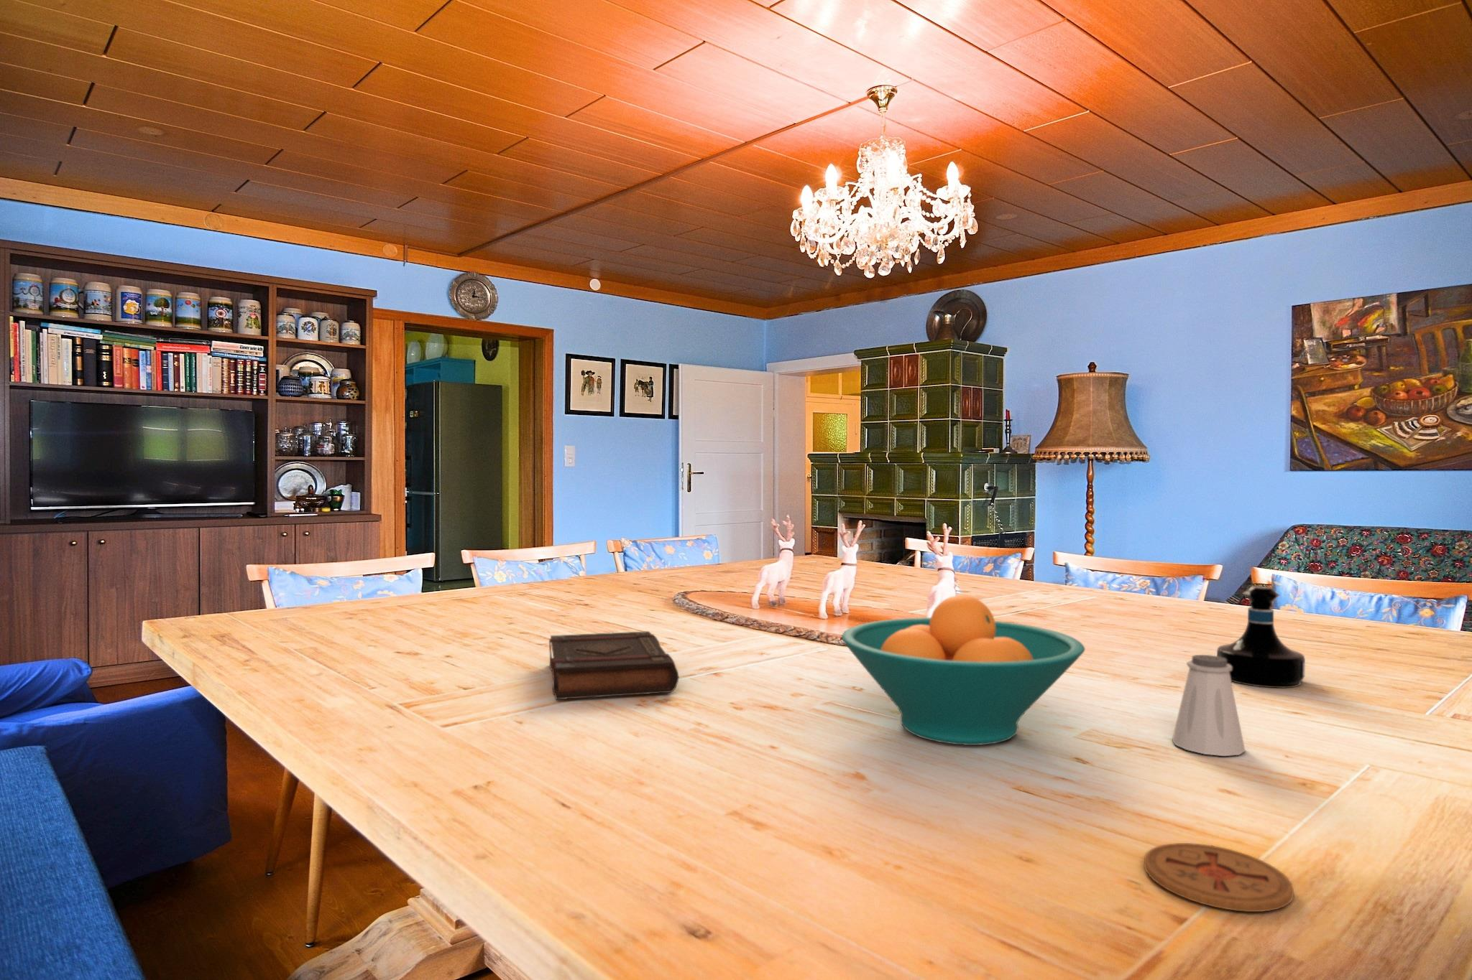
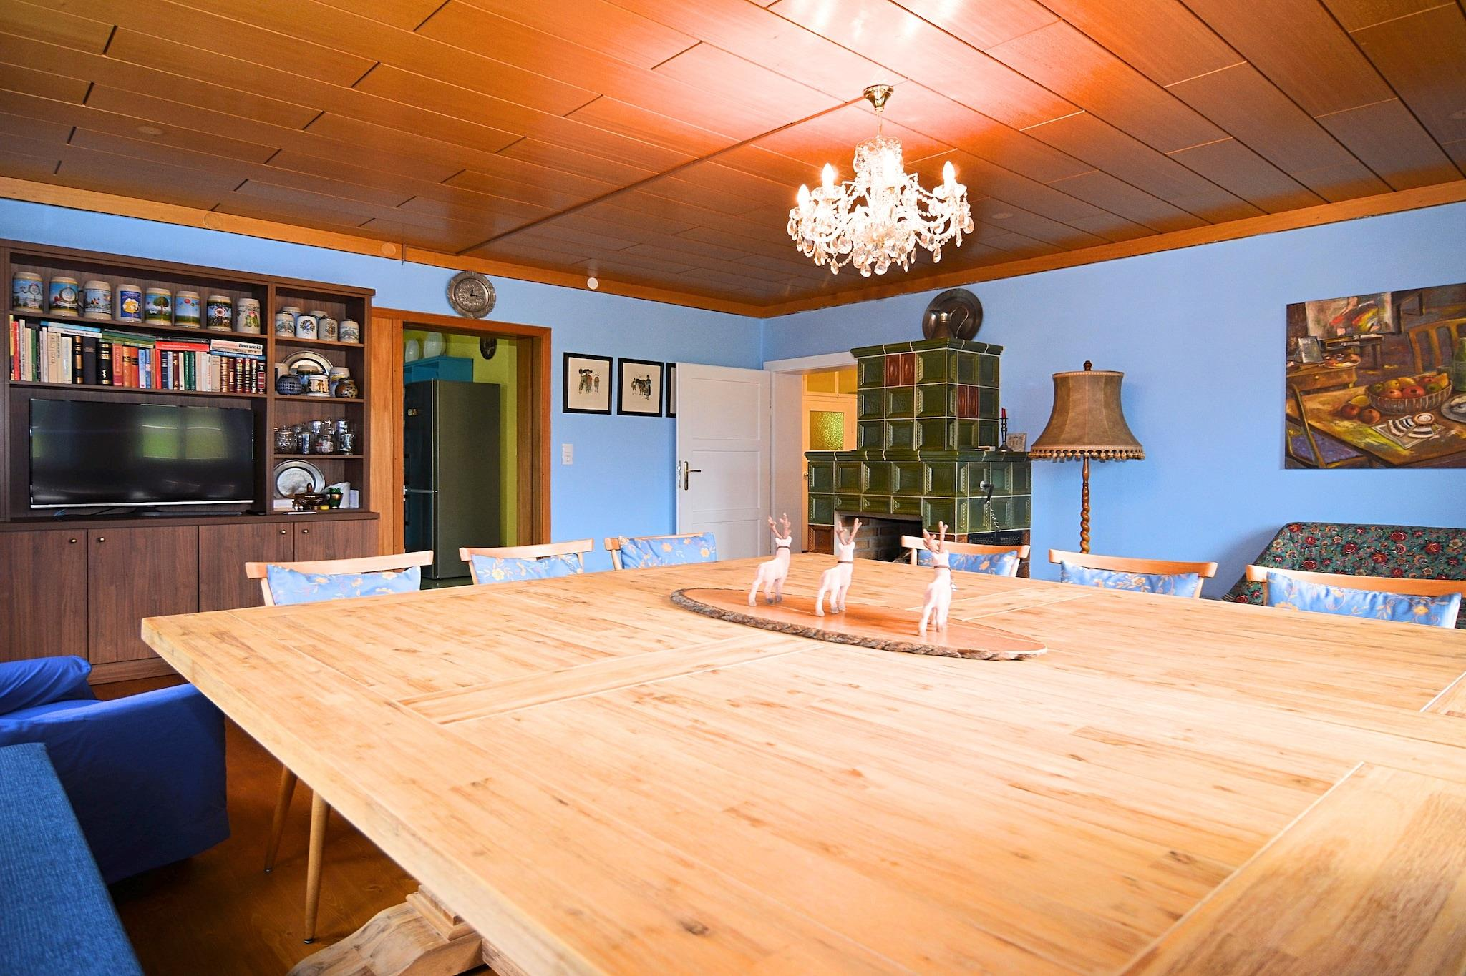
- book [548,630,680,700]
- fruit bowl [841,595,1086,746]
- tequila bottle [1216,586,1306,688]
- saltshaker [1171,654,1247,757]
- coaster [1144,842,1295,912]
